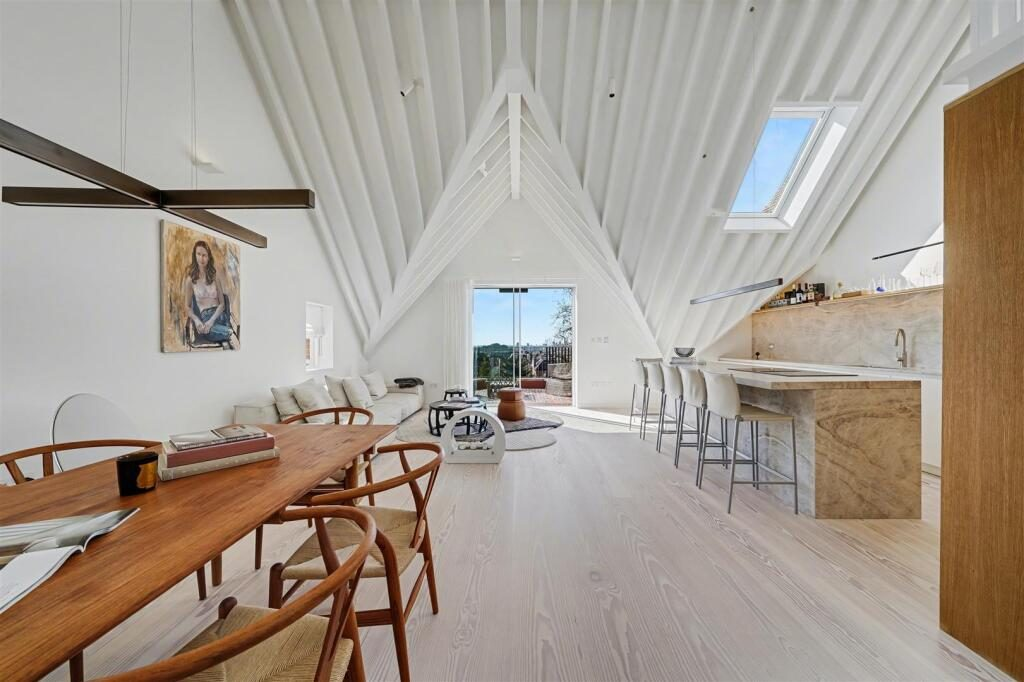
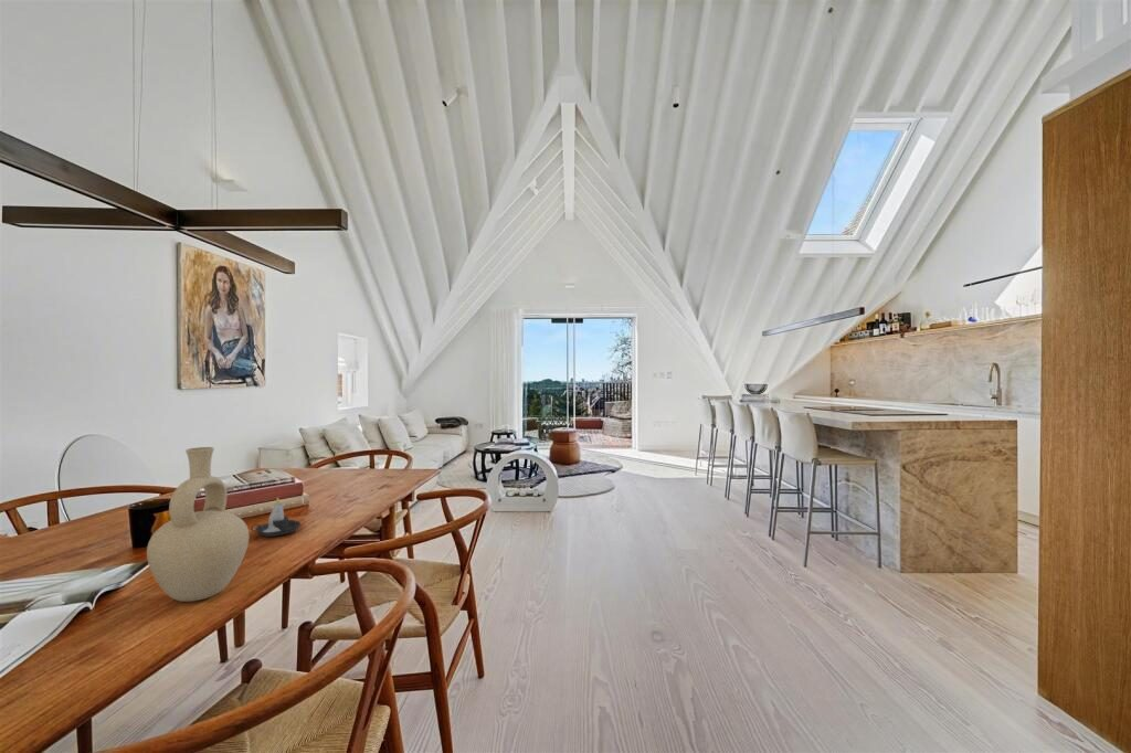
+ candle [250,496,303,538]
+ vase [146,446,250,603]
